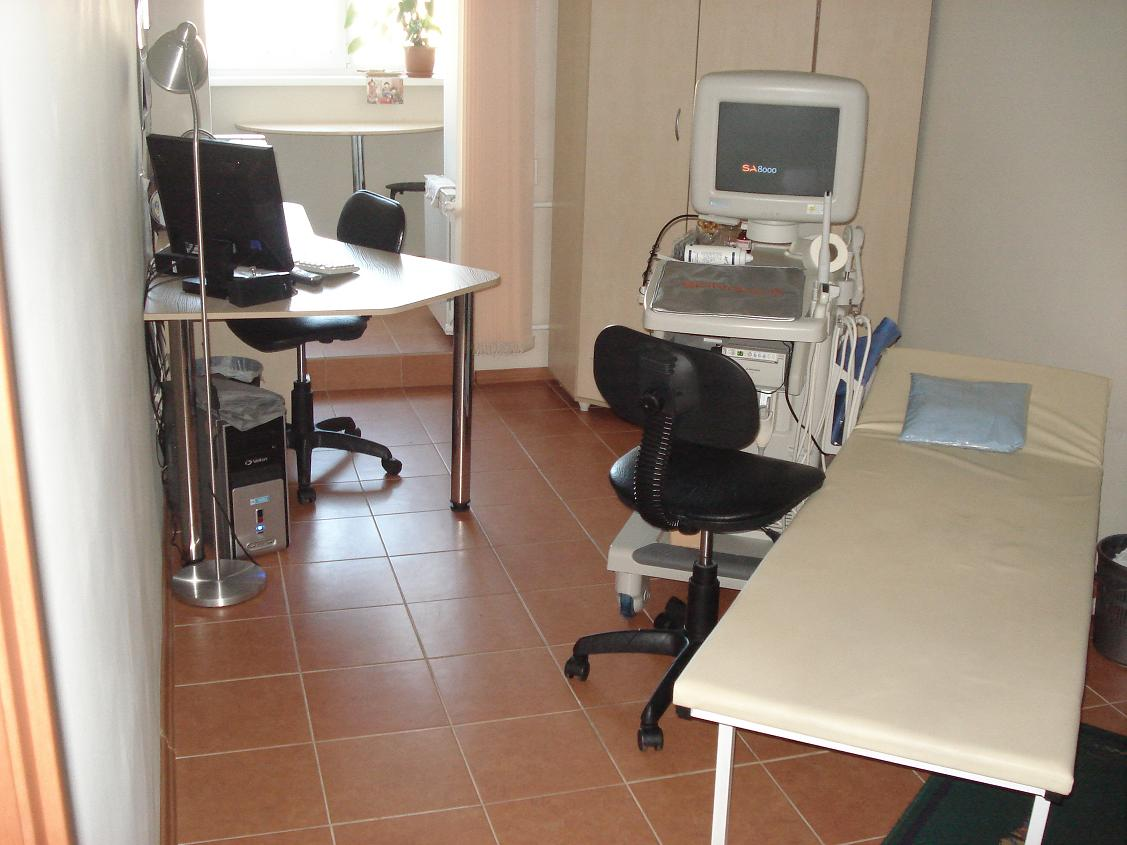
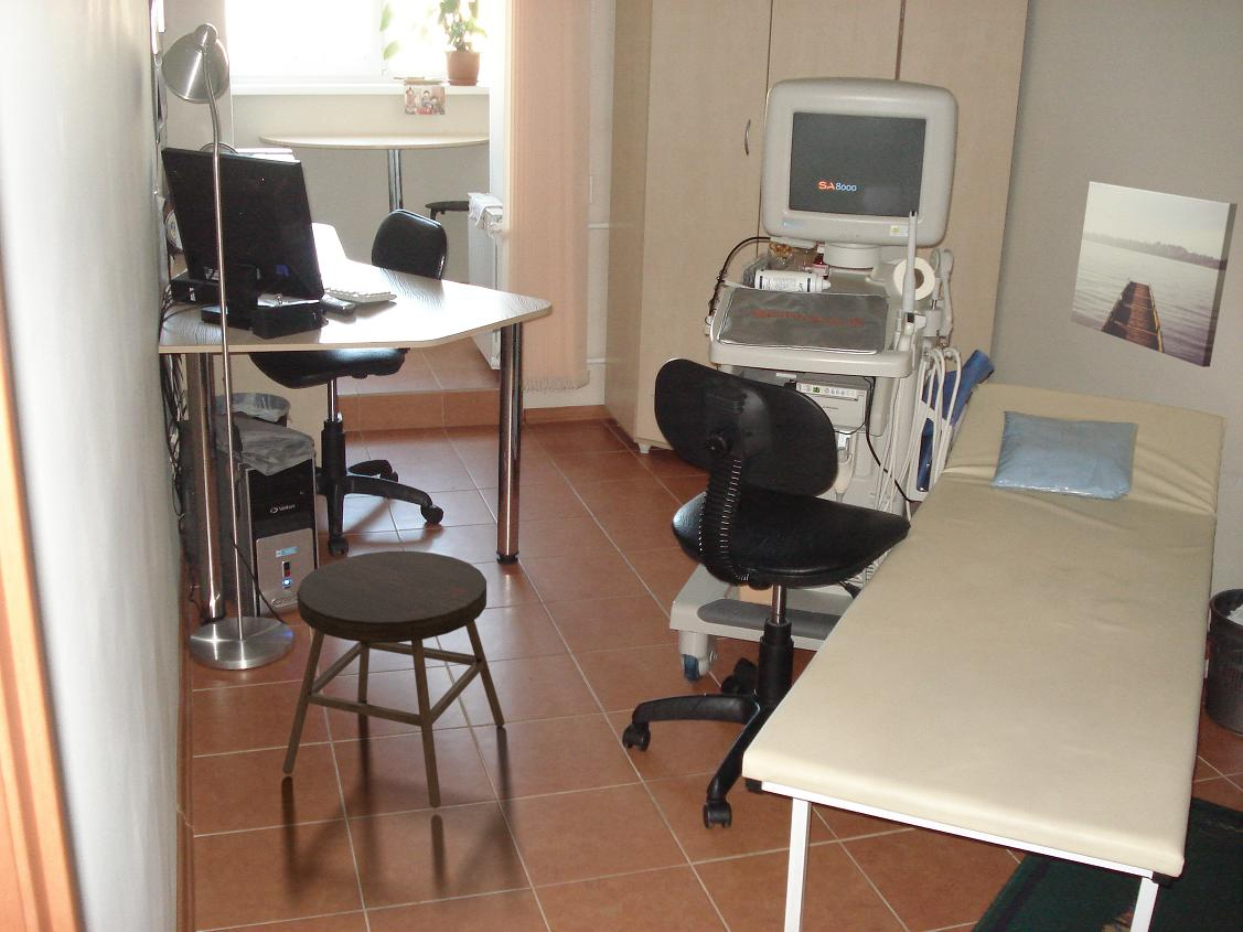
+ wall art [1070,180,1239,368]
+ stool [281,550,505,810]
